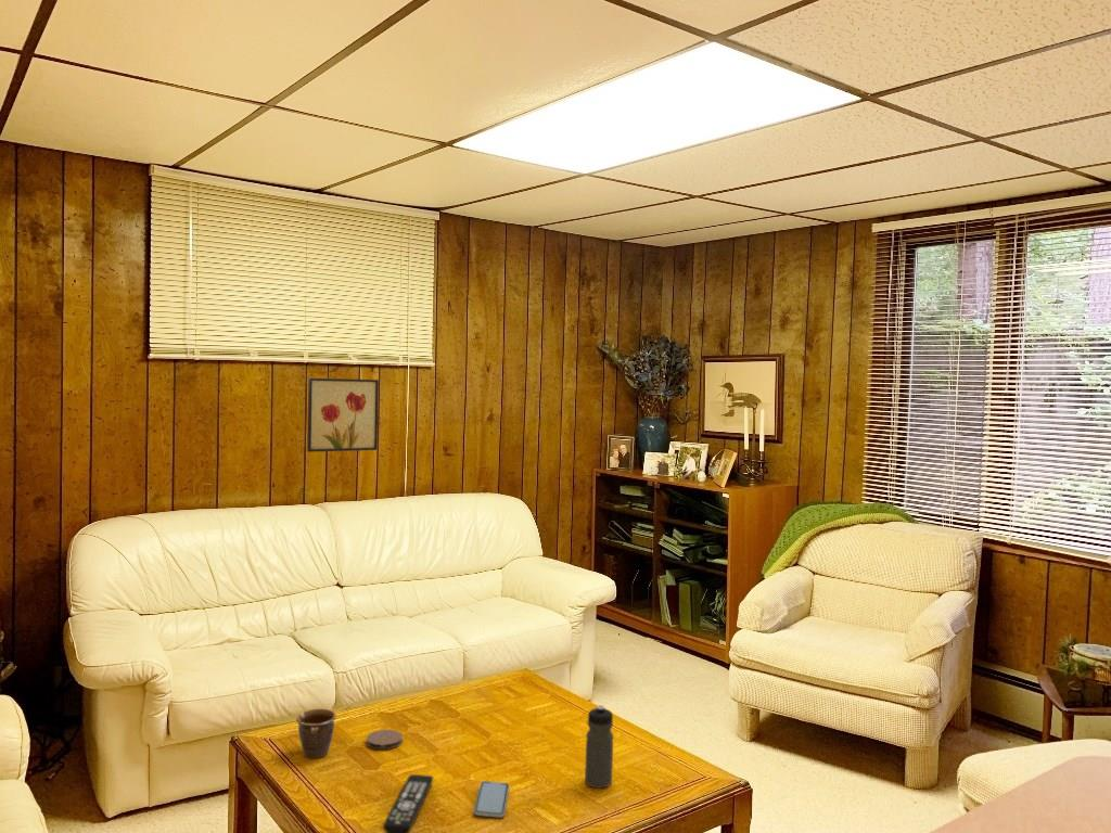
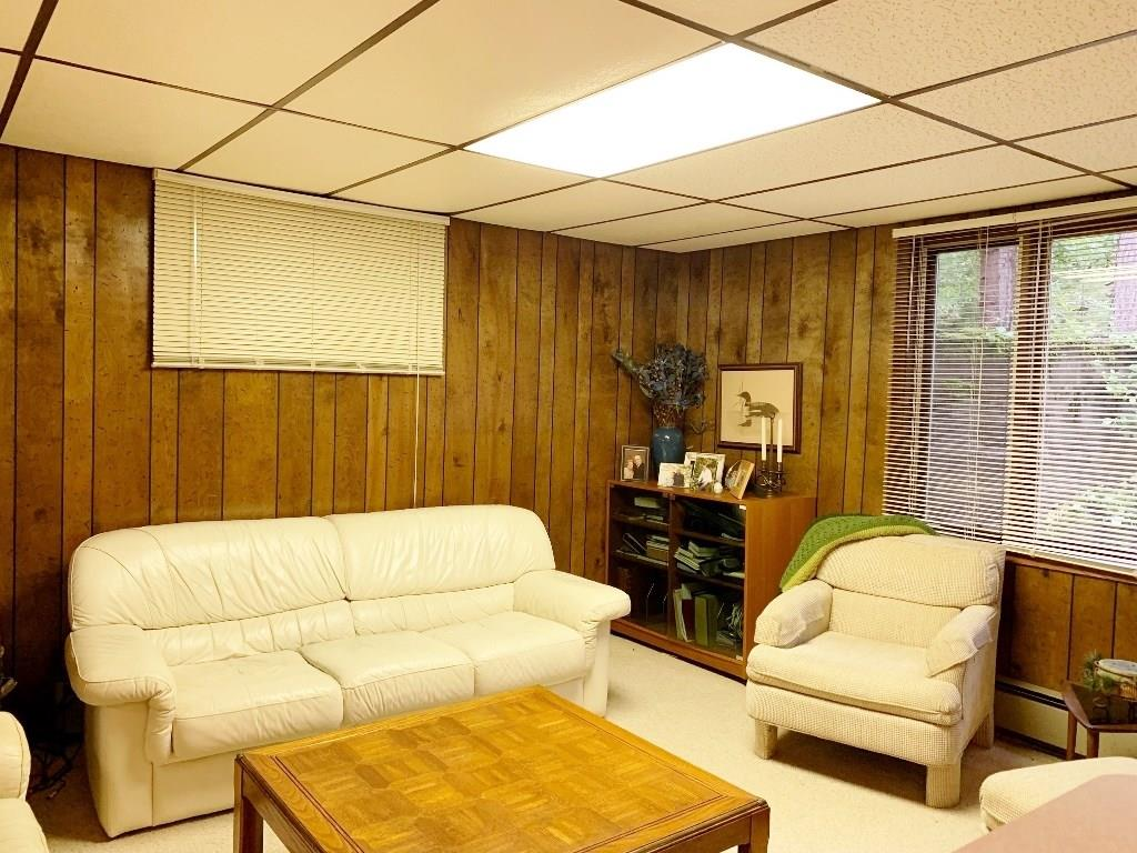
- water bottle [584,704,614,789]
- mug [295,708,337,759]
- coaster [366,729,404,751]
- smartphone [473,780,510,819]
- wall art [306,377,380,453]
- remote control [382,773,434,833]
